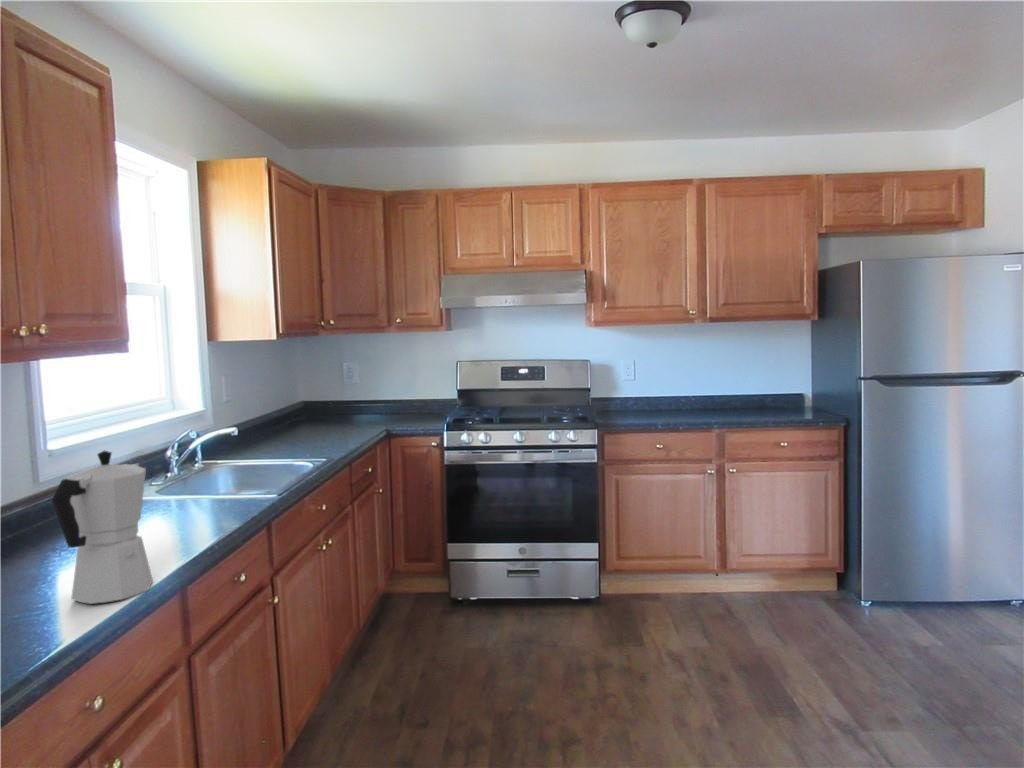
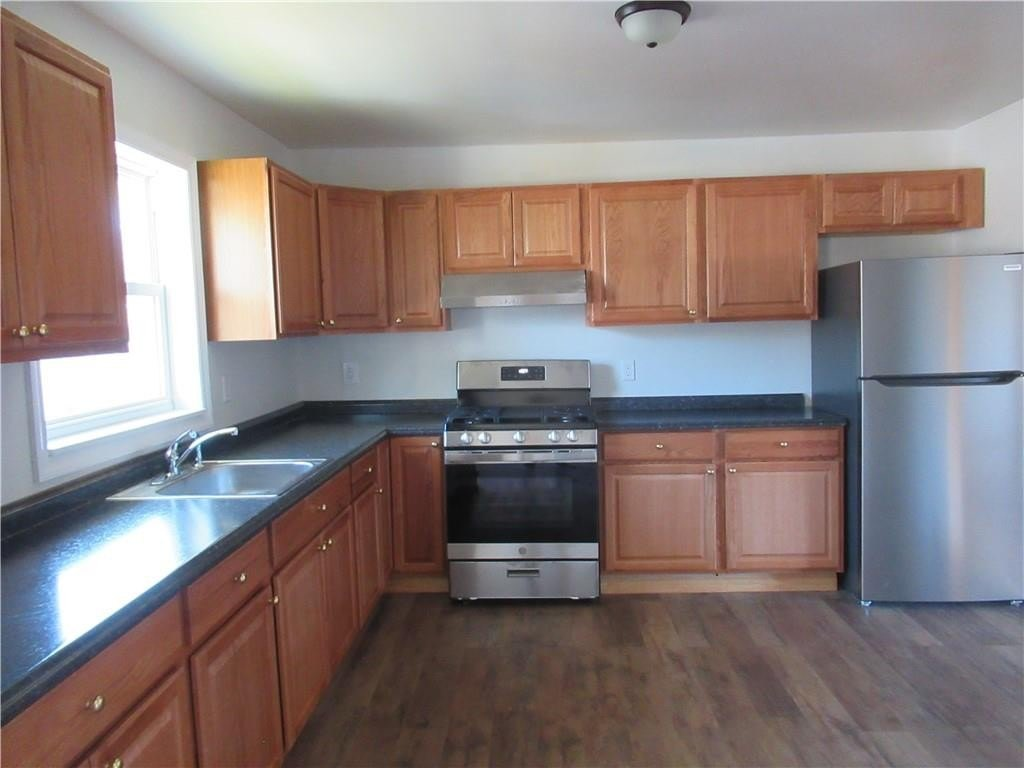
- moka pot [51,450,154,605]
